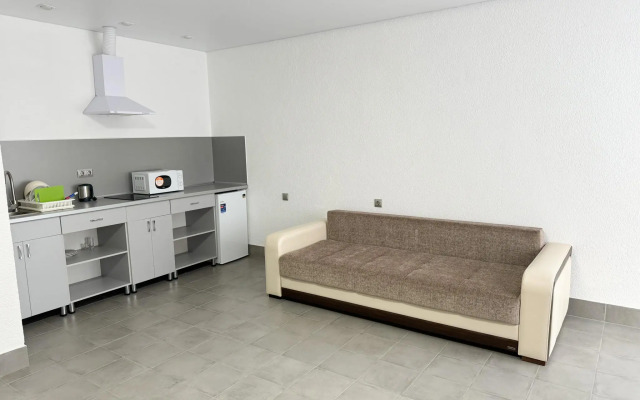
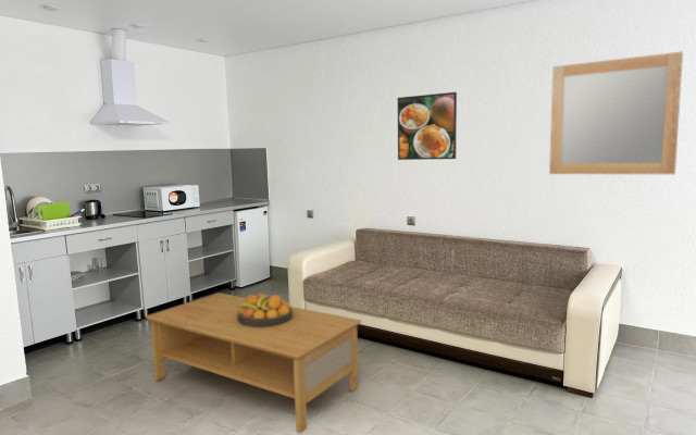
+ home mirror [548,50,684,175]
+ fruit bowl [237,293,293,327]
+ coffee table [145,291,363,434]
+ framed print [397,91,458,161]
